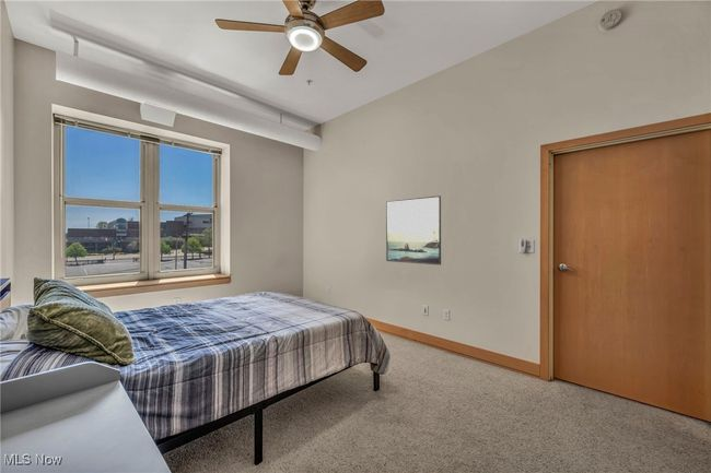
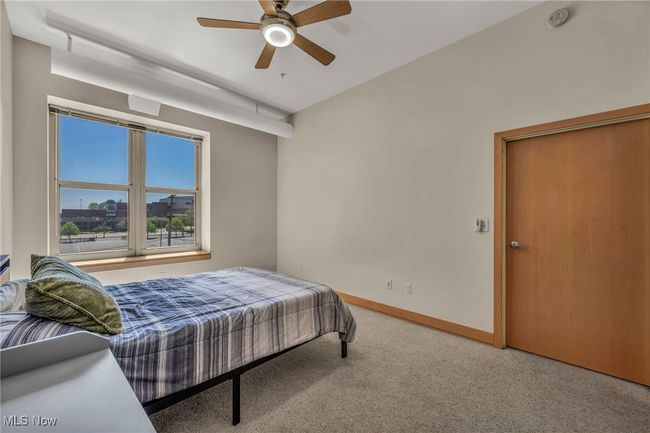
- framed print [385,194,442,265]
